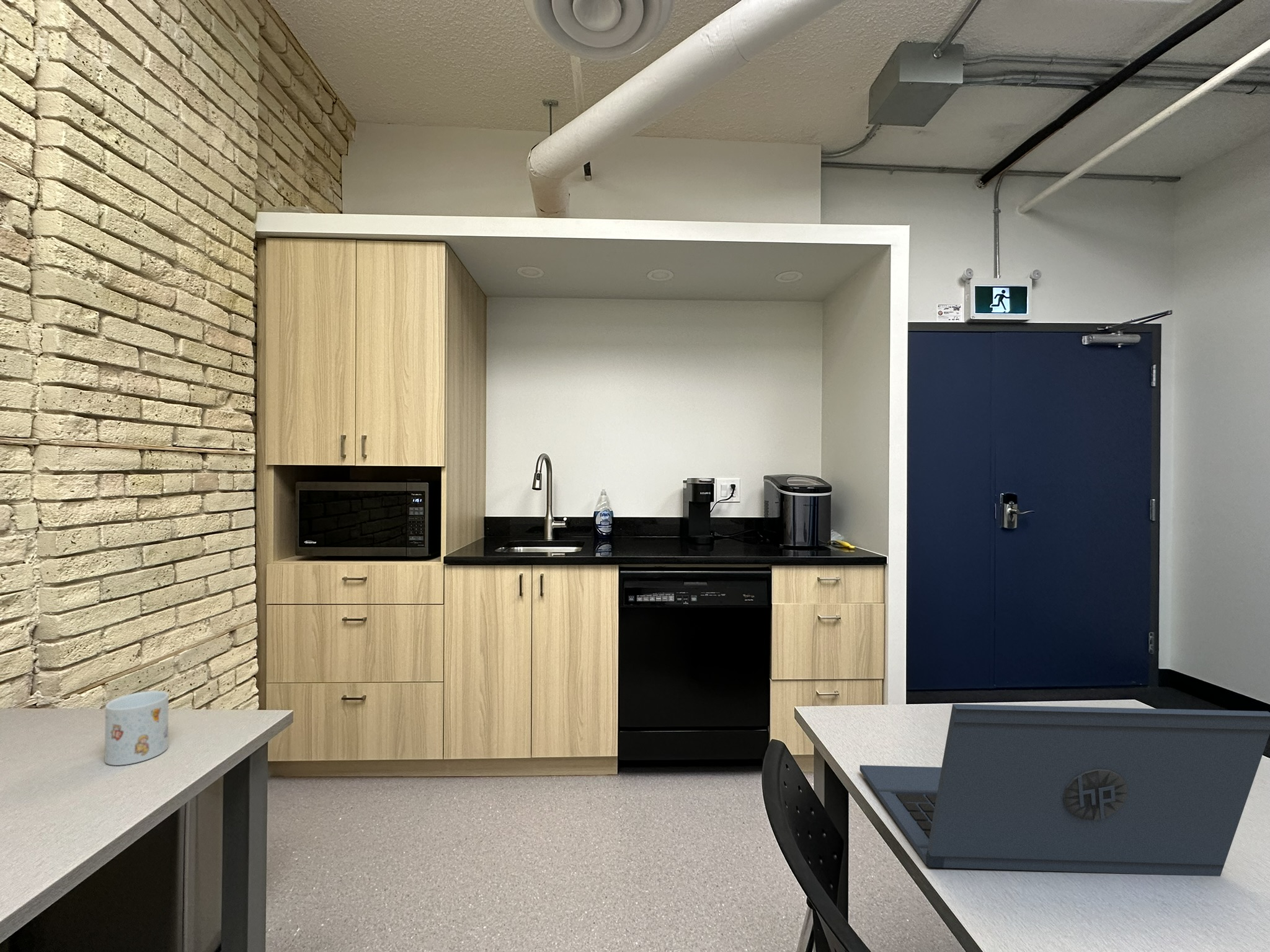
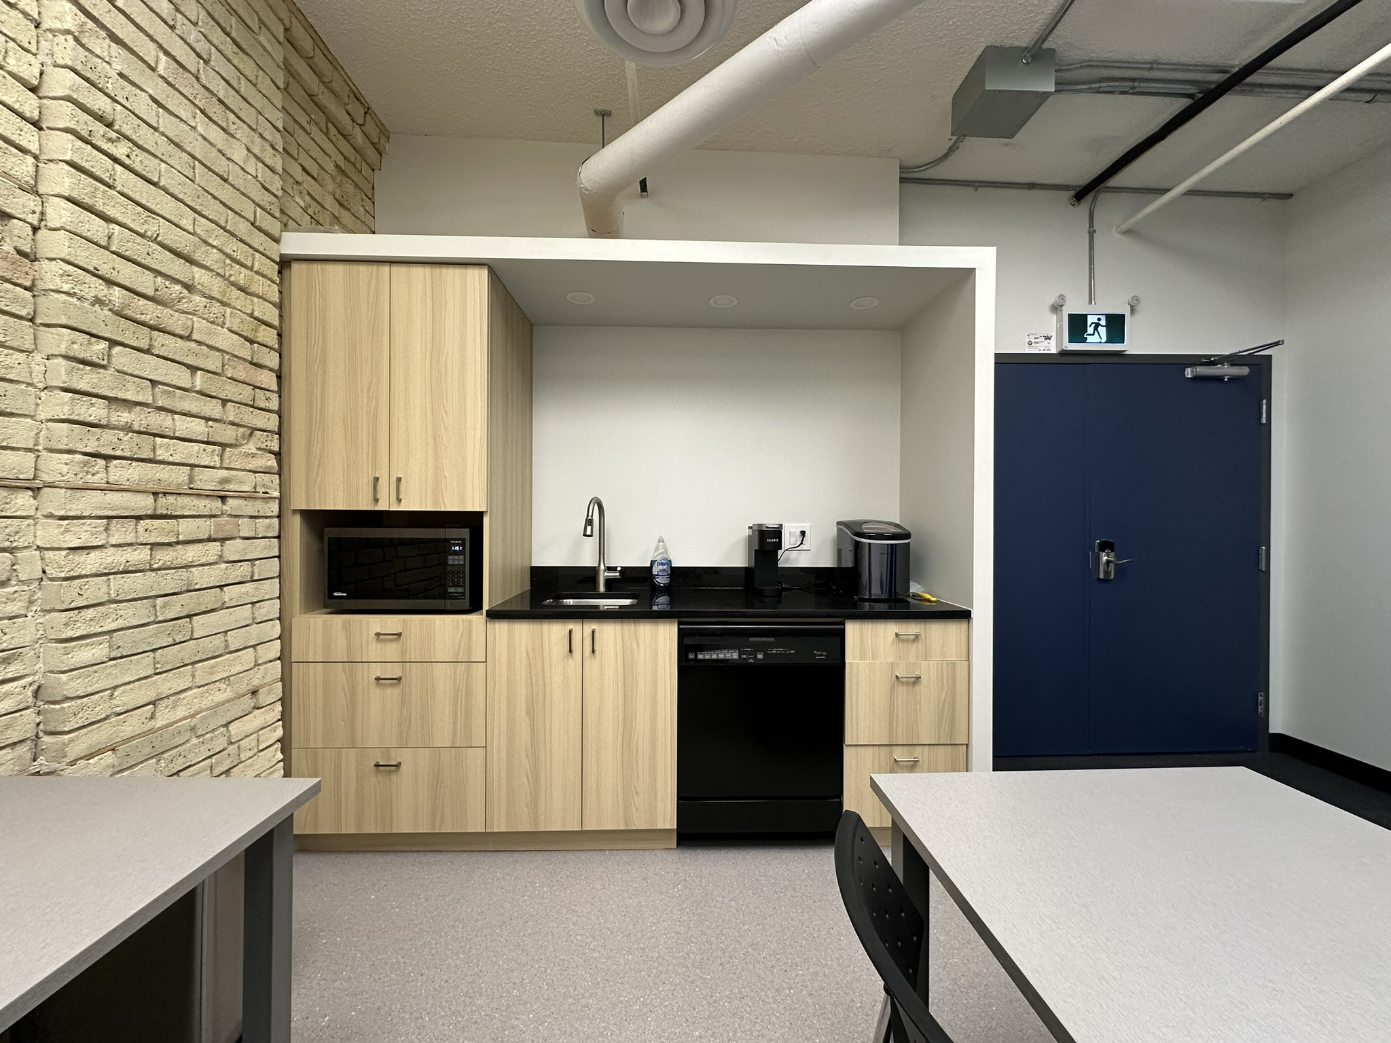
- mug [104,690,169,766]
- laptop [859,703,1270,877]
